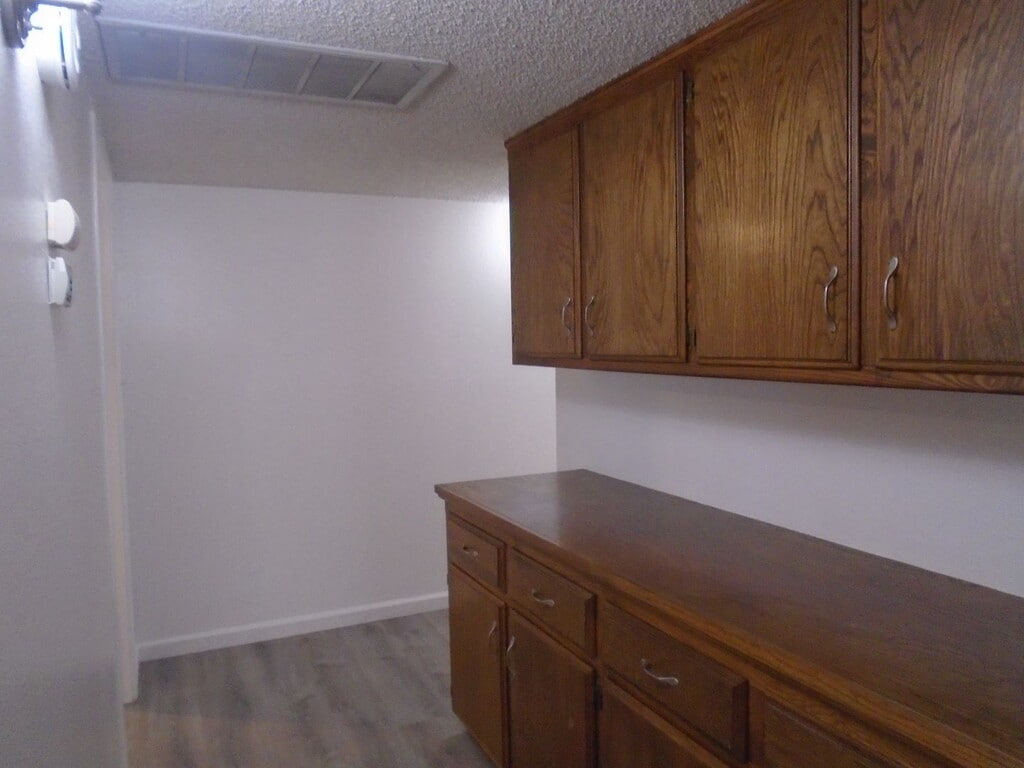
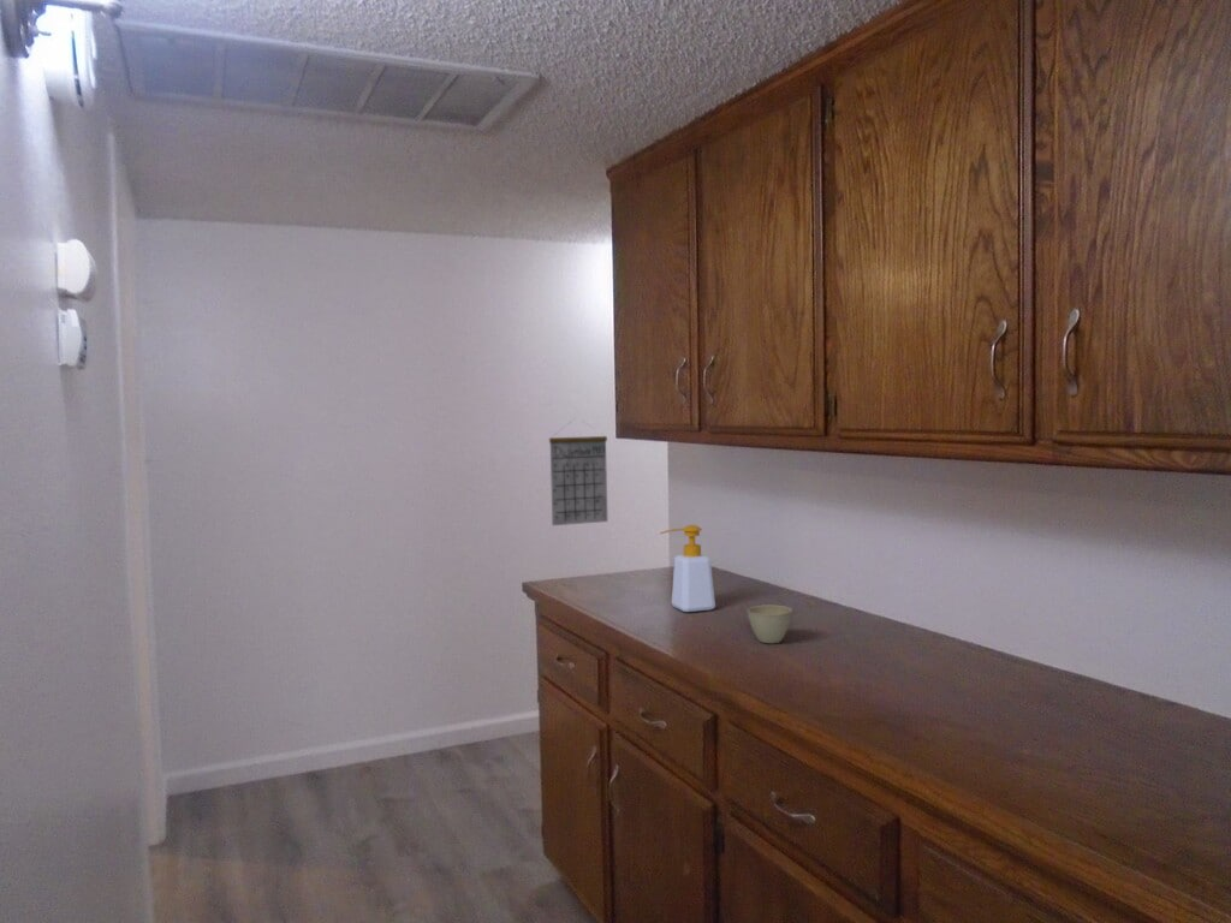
+ flower pot [747,605,793,644]
+ calendar [548,418,608,526]
+ soap bottle [659,524,716,613]
